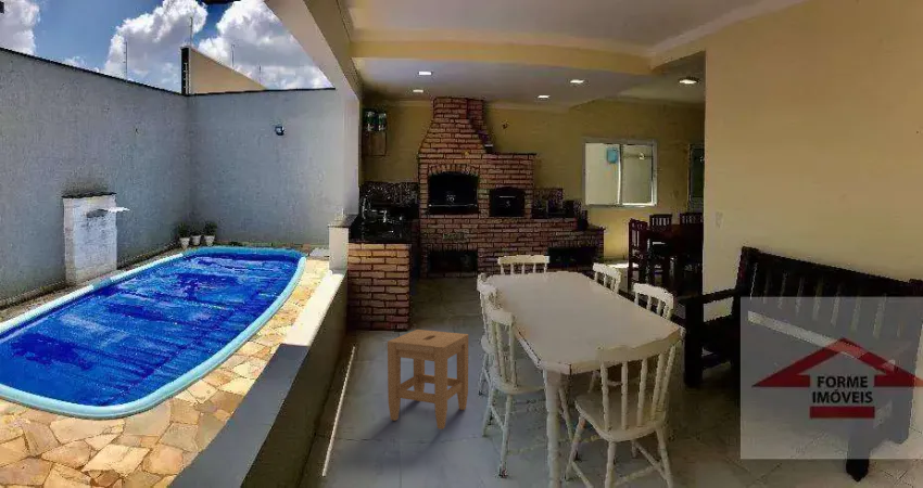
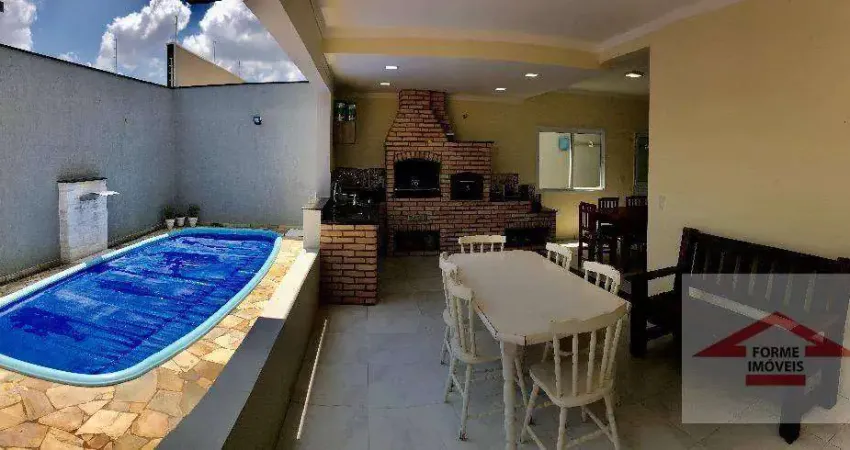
- stool [387,329,469,431]
